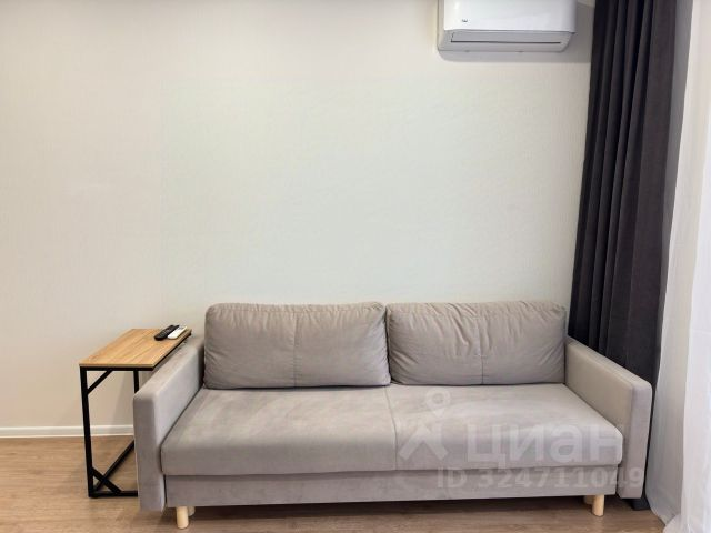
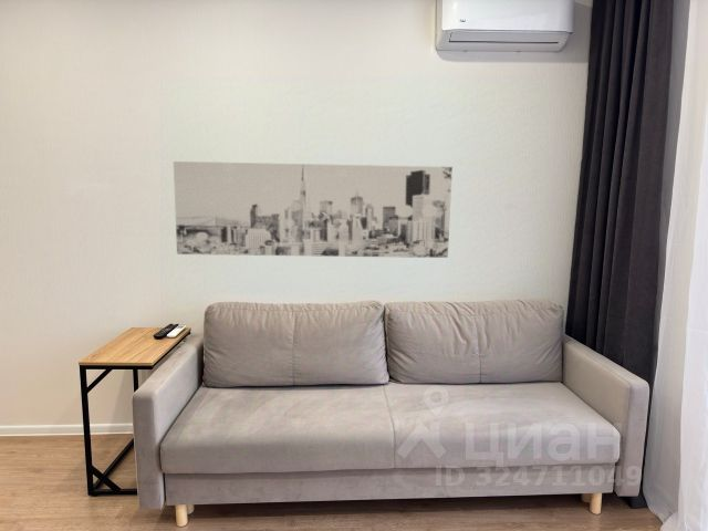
+ wall art [173,160,454,259]
